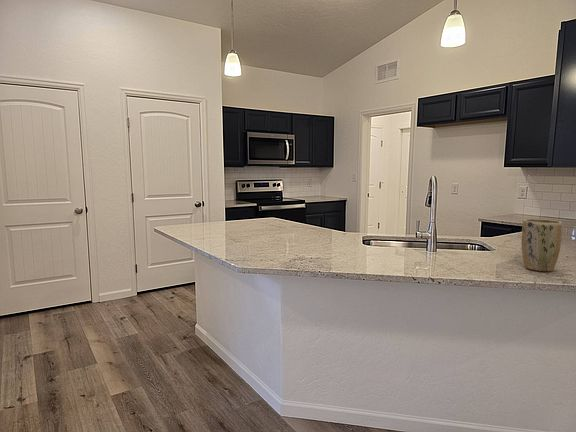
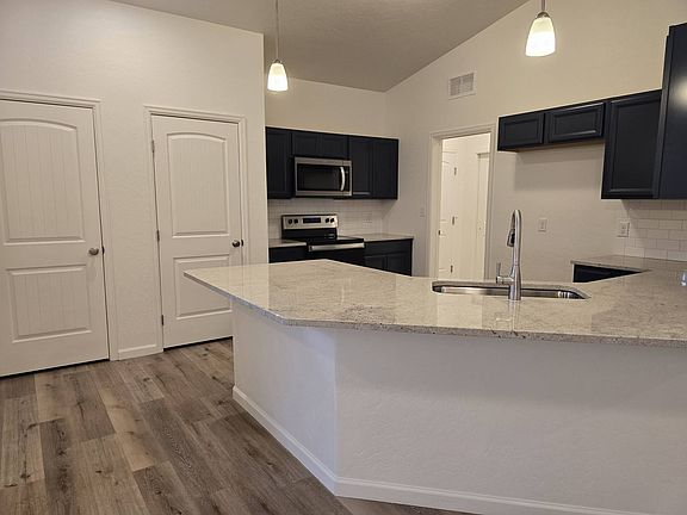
- plant pot [520,218,563,272]
